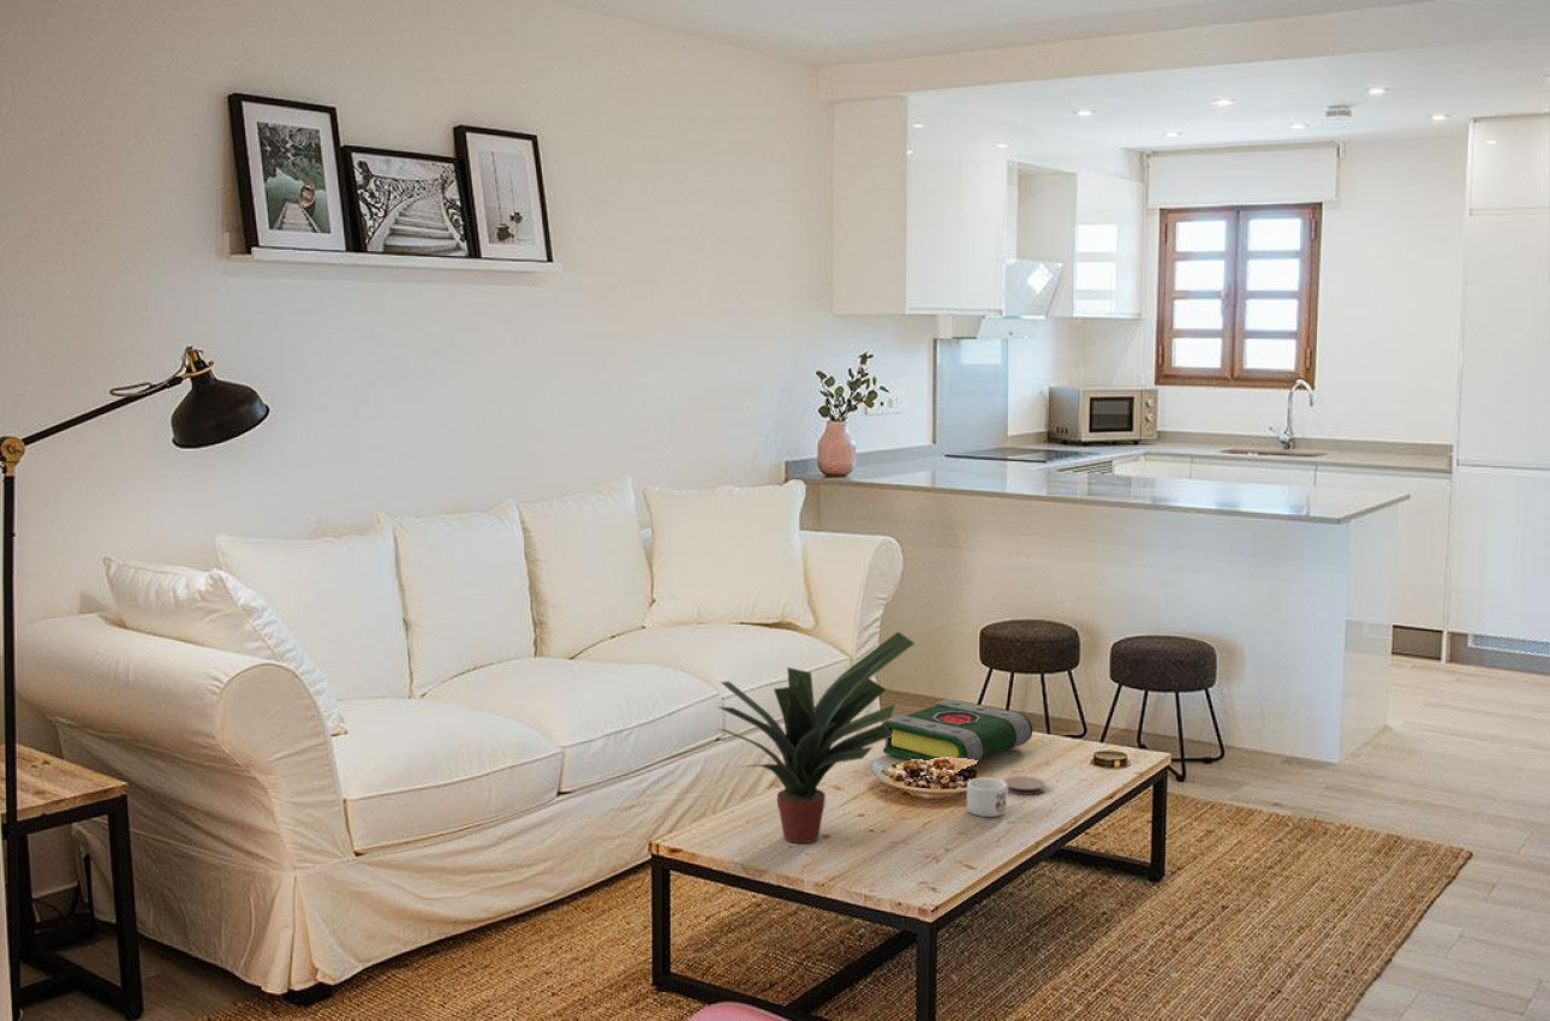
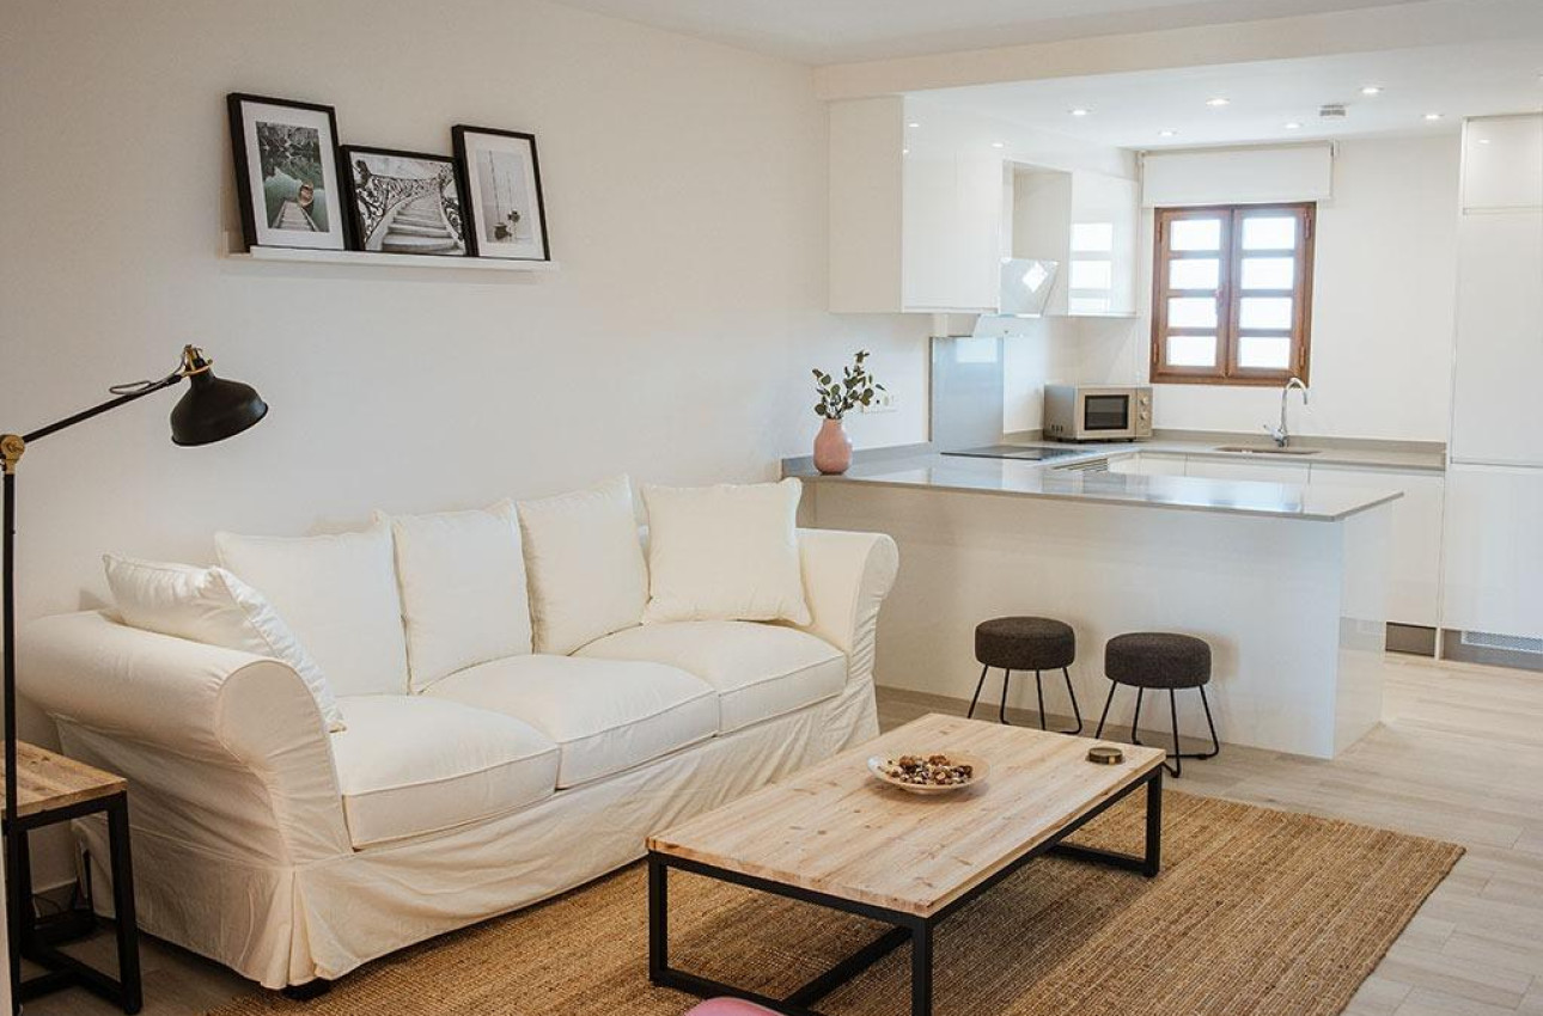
- potted plant [716,631,916,844]
- coaster [1003,775,1047,796]
- mug [966,776,1009,818]
- book [882,698,1033,762]
